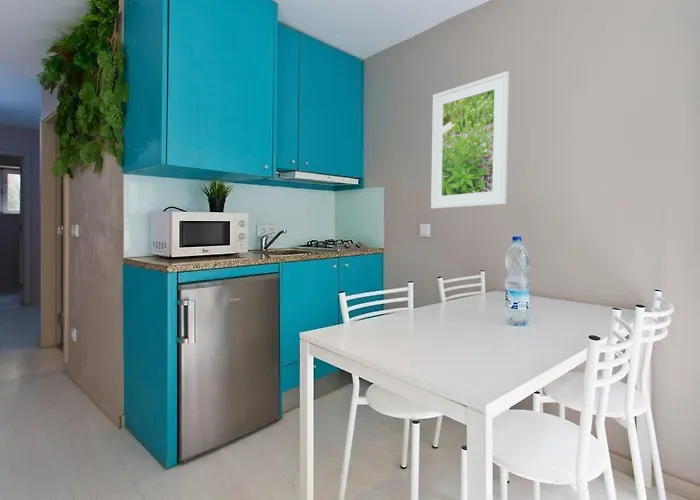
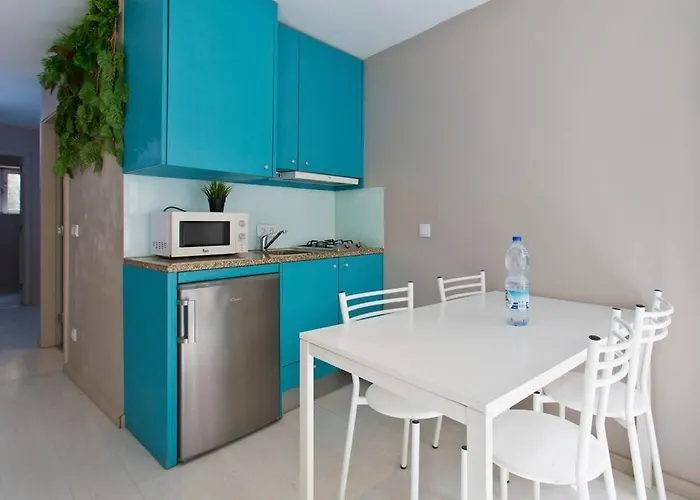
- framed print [430,70,510,210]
